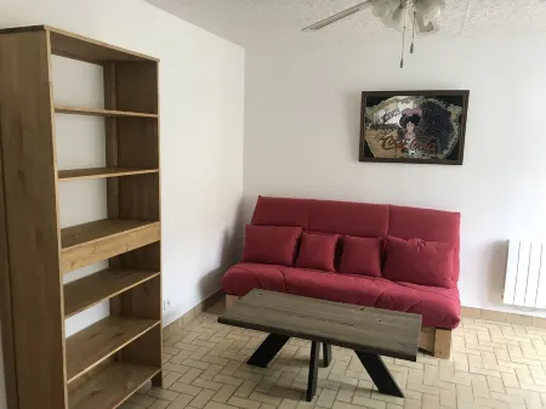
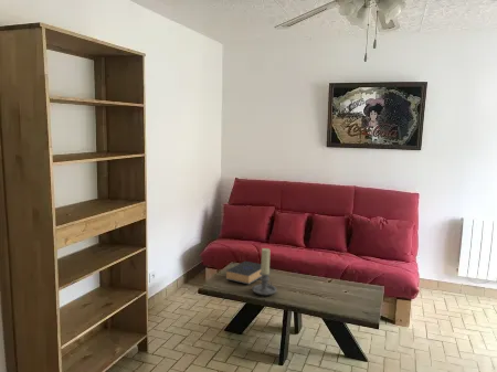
+ candle holder [252,247,278,296]
+ book [225,261,262,285]
